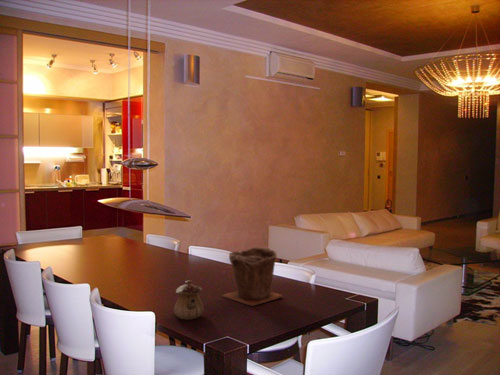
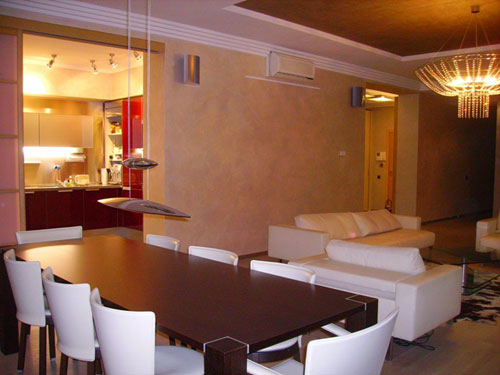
- teapot [173,279,204,321]
- plant pot [222,247,284,307]
